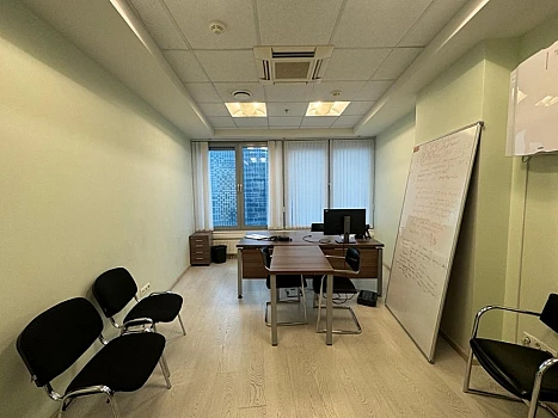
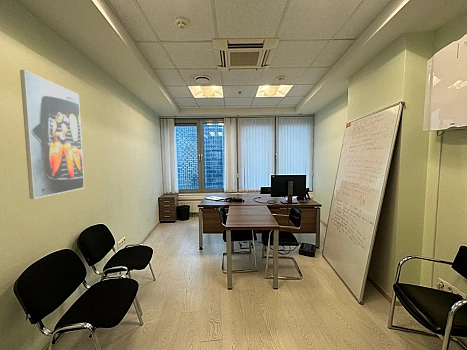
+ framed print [19,69,85,200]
